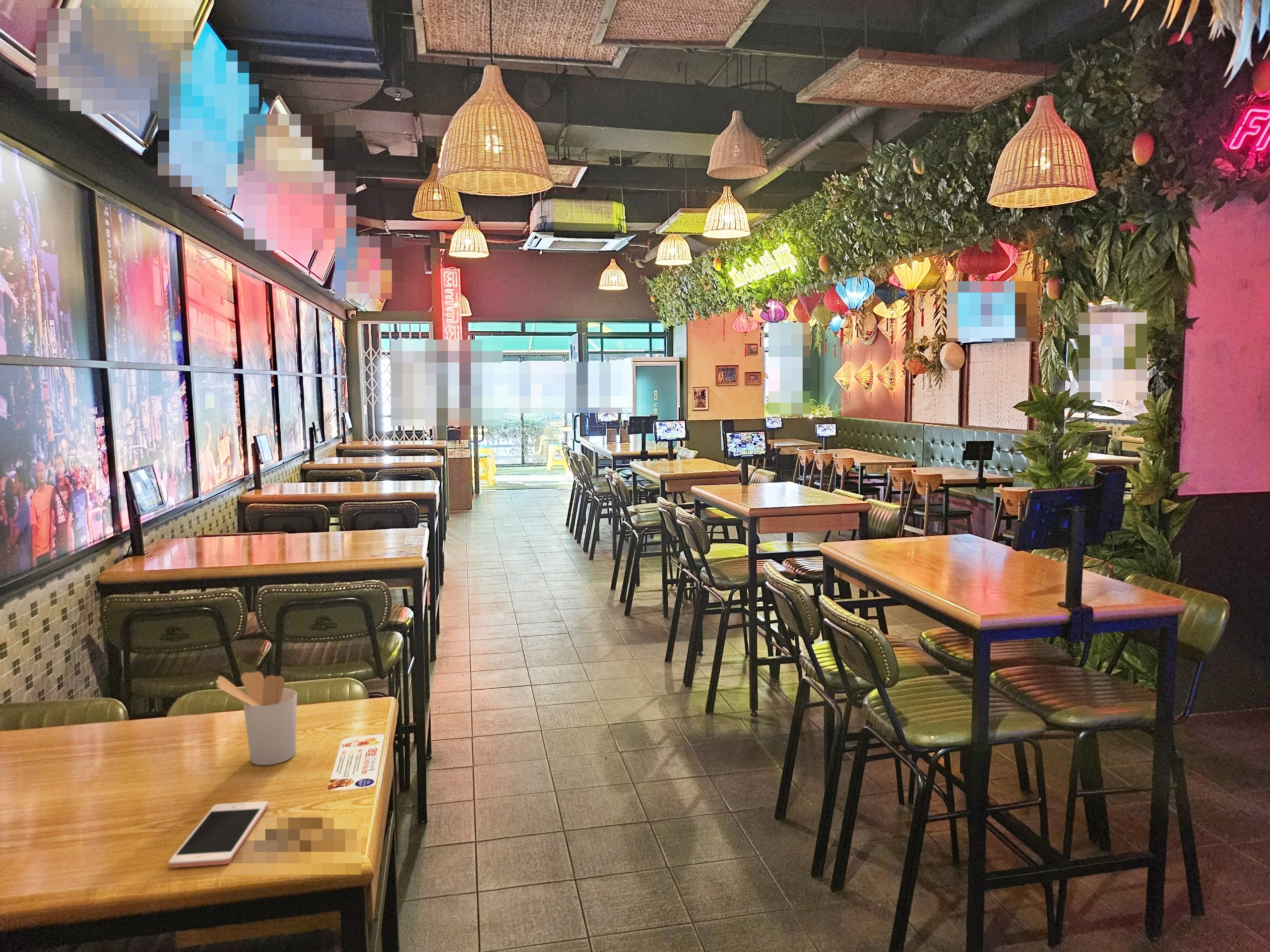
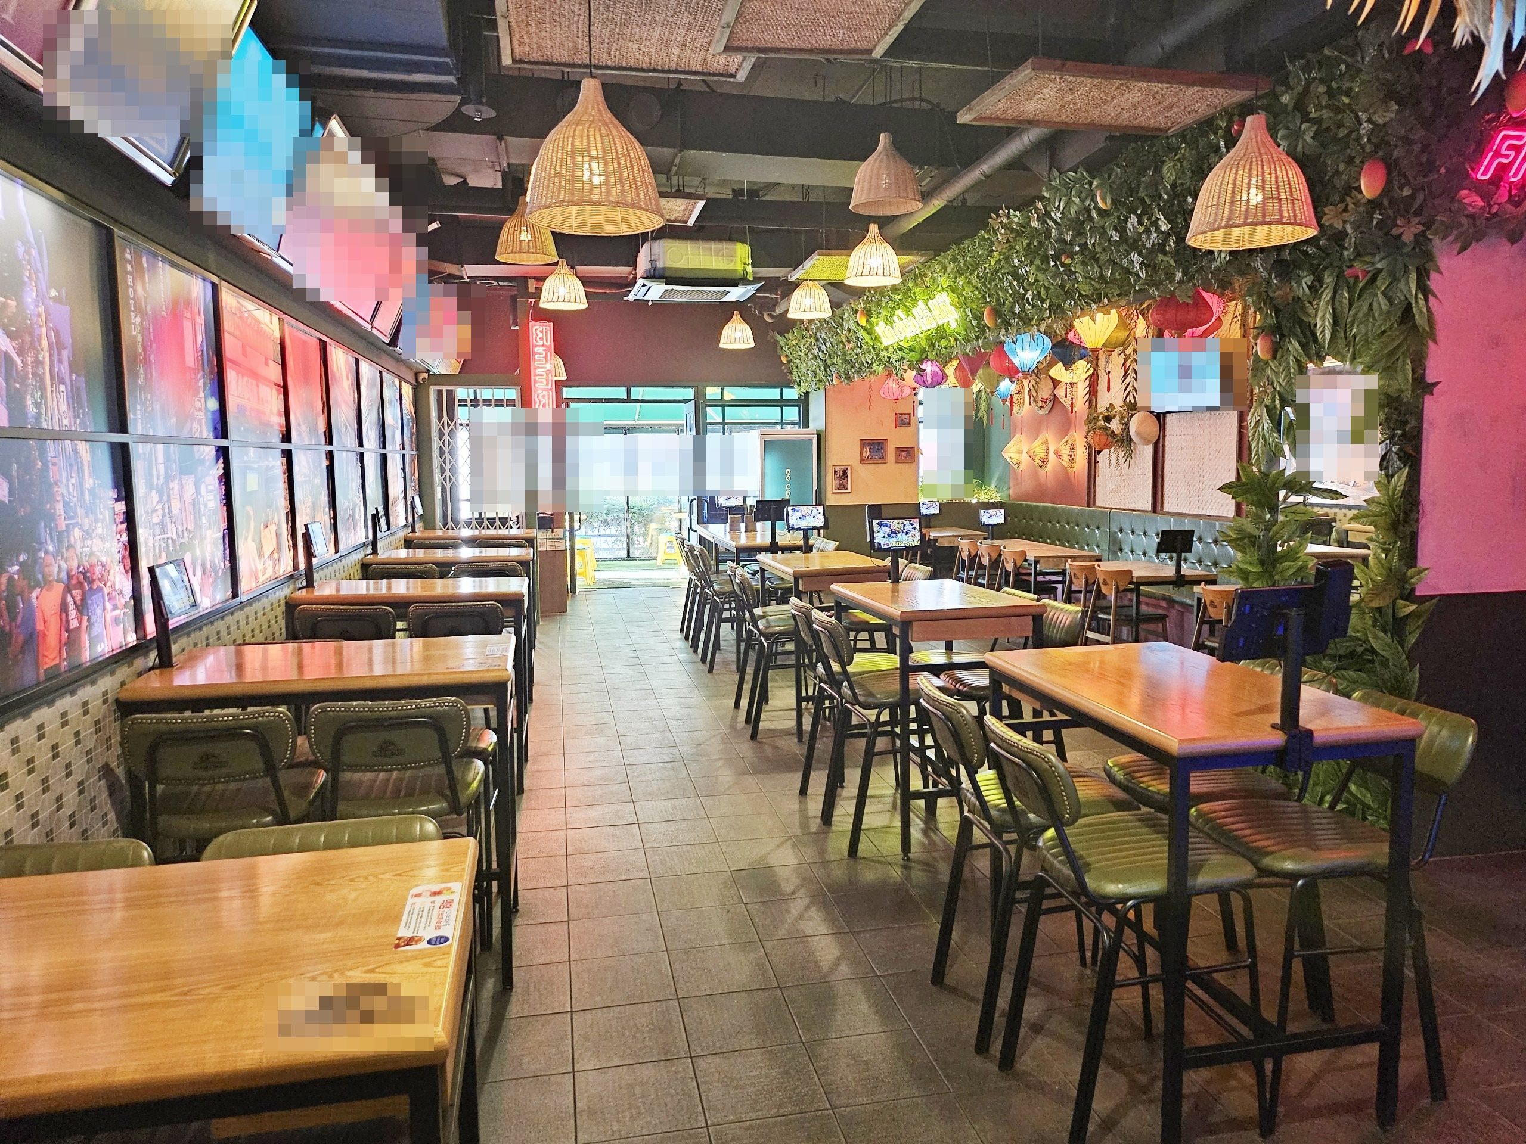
- cell phone [168,801,269,868]
- utensil holder [215,671,298,766]
